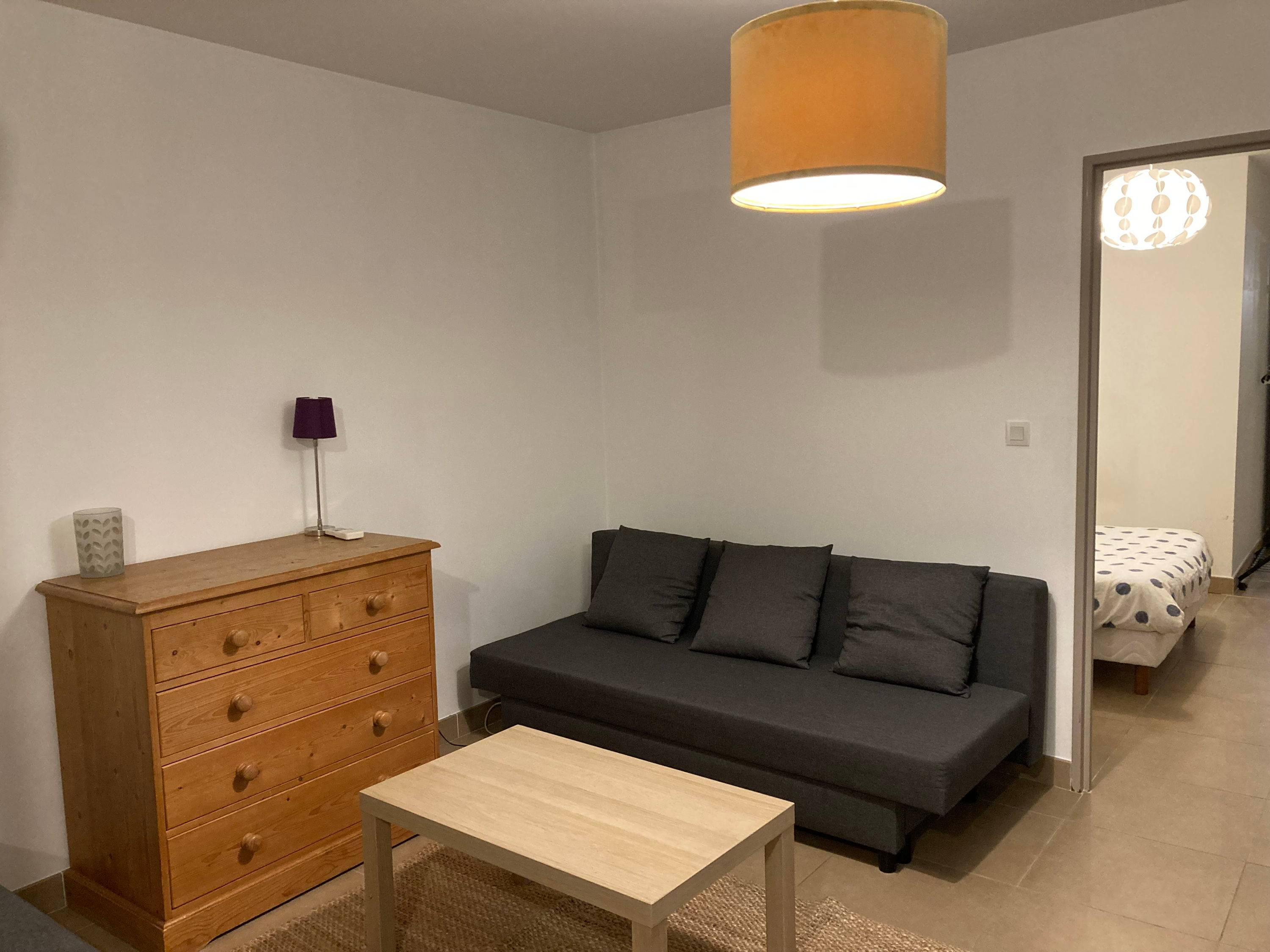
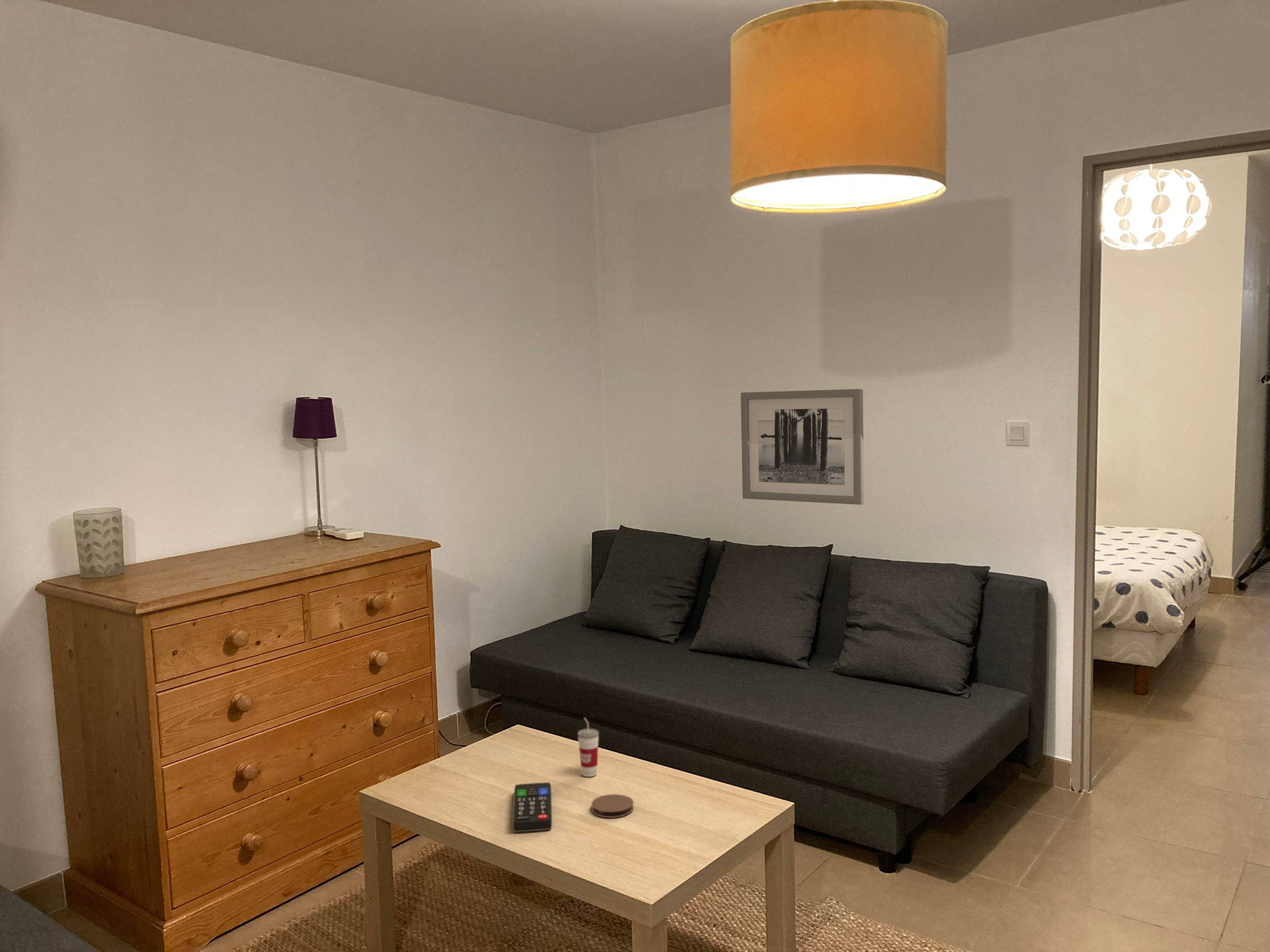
+ wall art [740,388,864,505]
+ remote control [512,782,552,832]
+ cup [577,717,599,777]
+ coaster [591,794,634,818]
